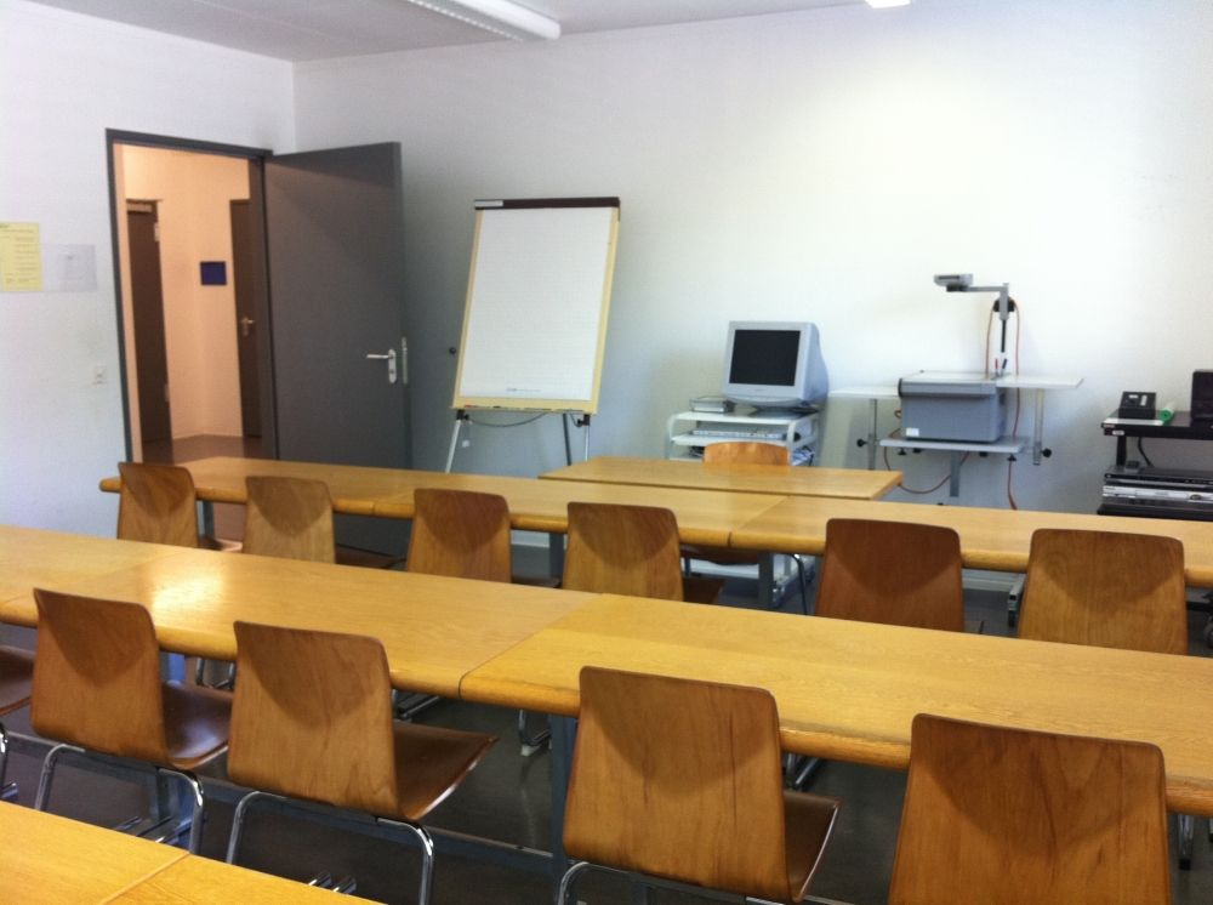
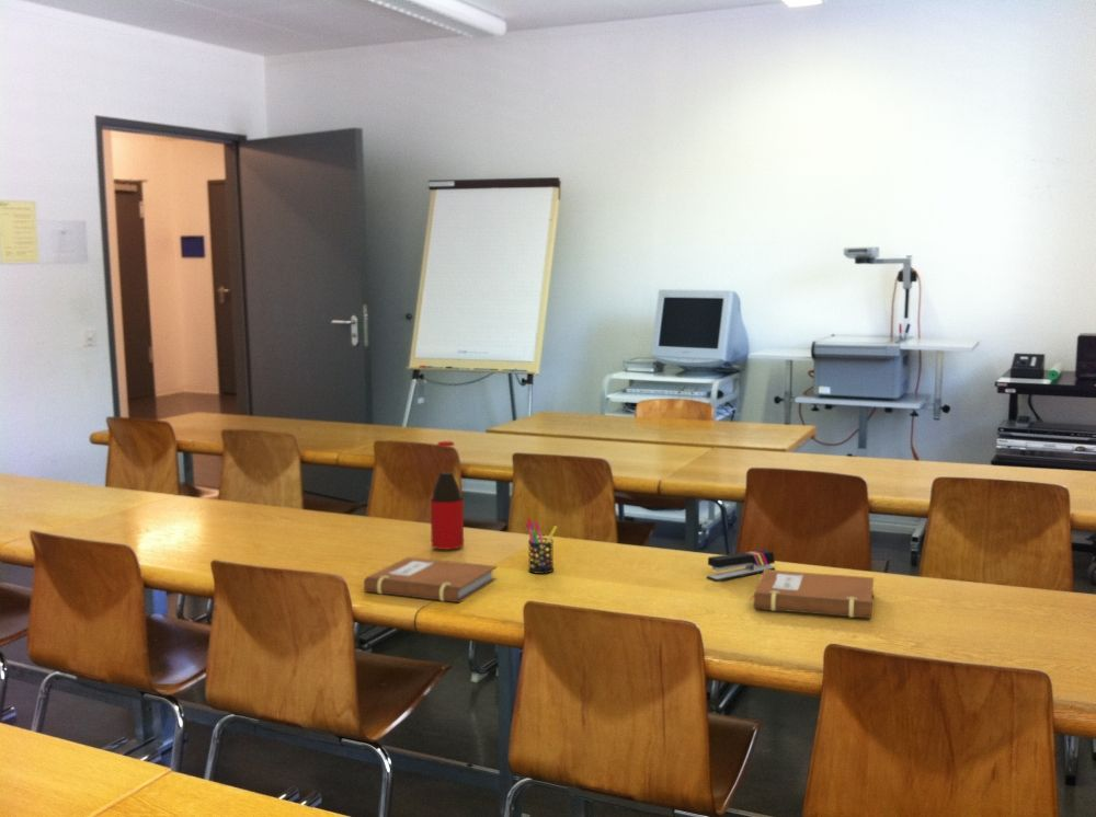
+ stapler [706,549,776,583]
+ pen holder [525,517,558,575]
+ bottle [430,440,465,551]
+ notebook [749,569,875,620]
+ notebook [363,556,499,603]
